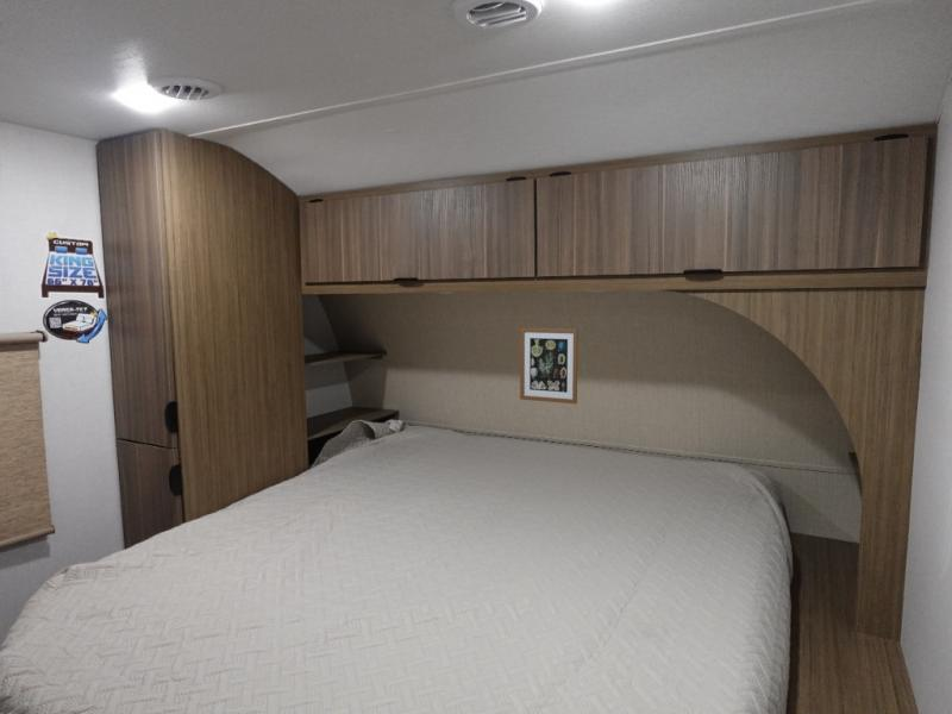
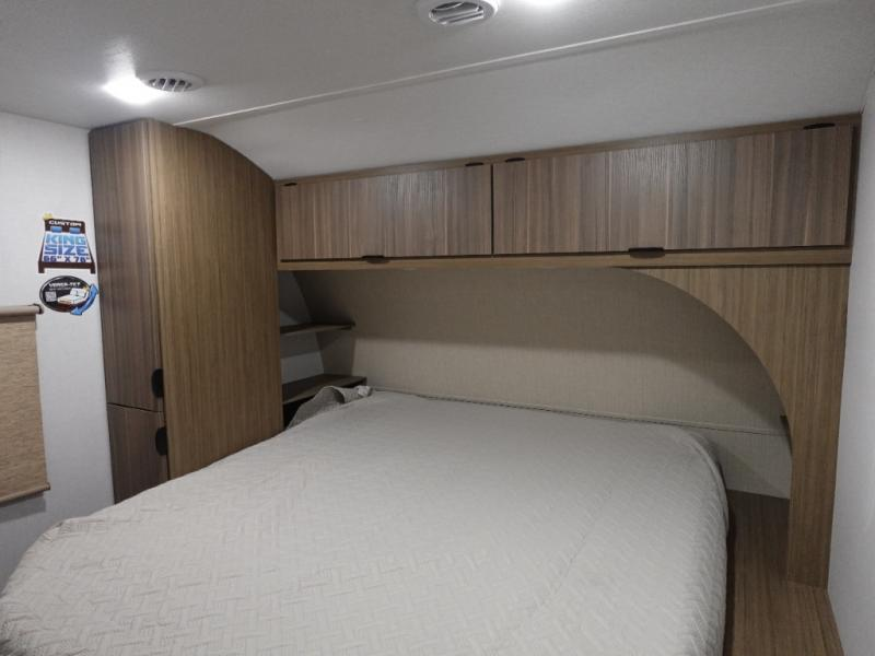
- wall art [519,326,580,405]
